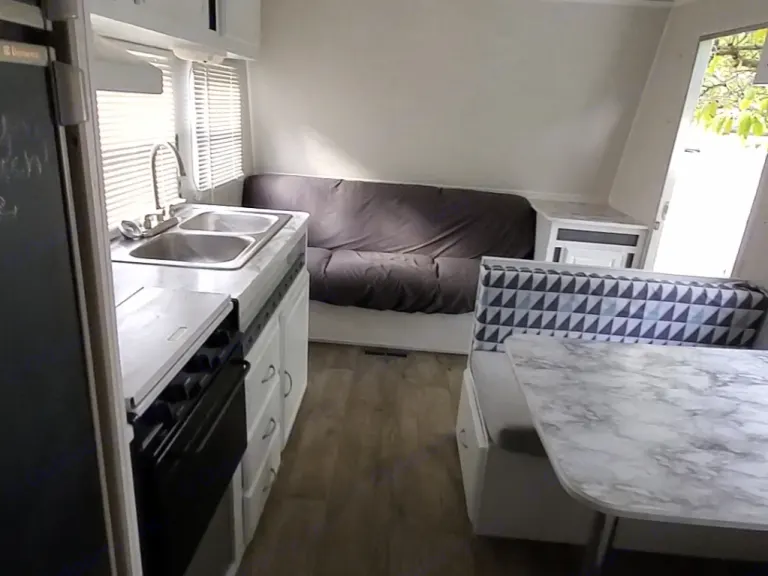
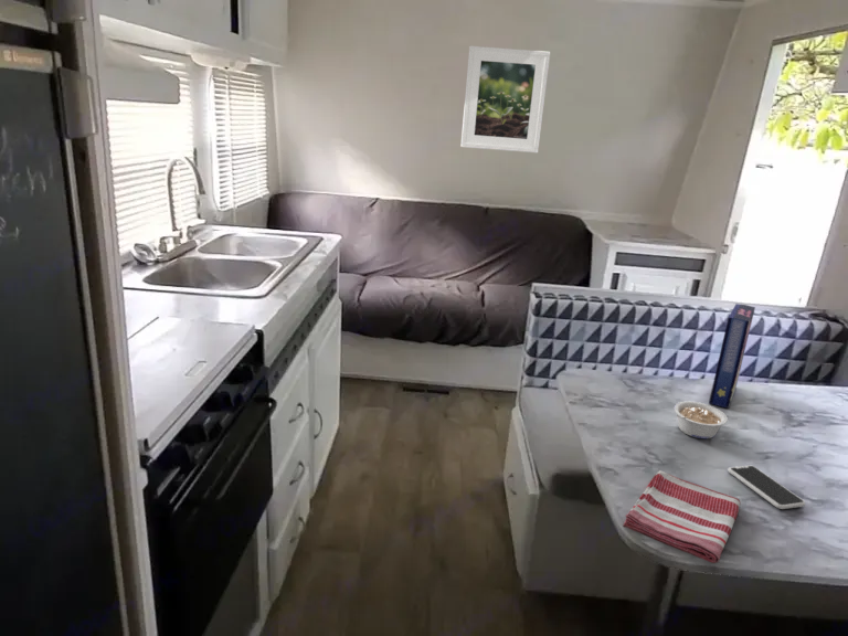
+ dish towel [622,469,742,564]
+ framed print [459,45,551,153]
+ legume [672,400,729,439]
+ smartphone [728,464,806,510]
+ cereal box [708,303,756,410]
